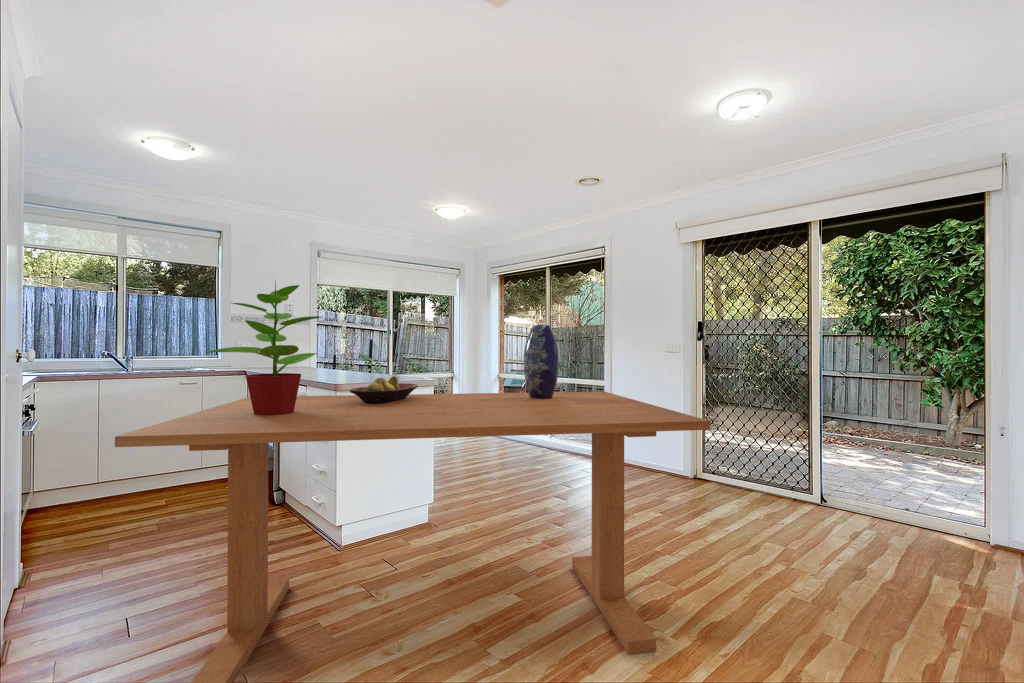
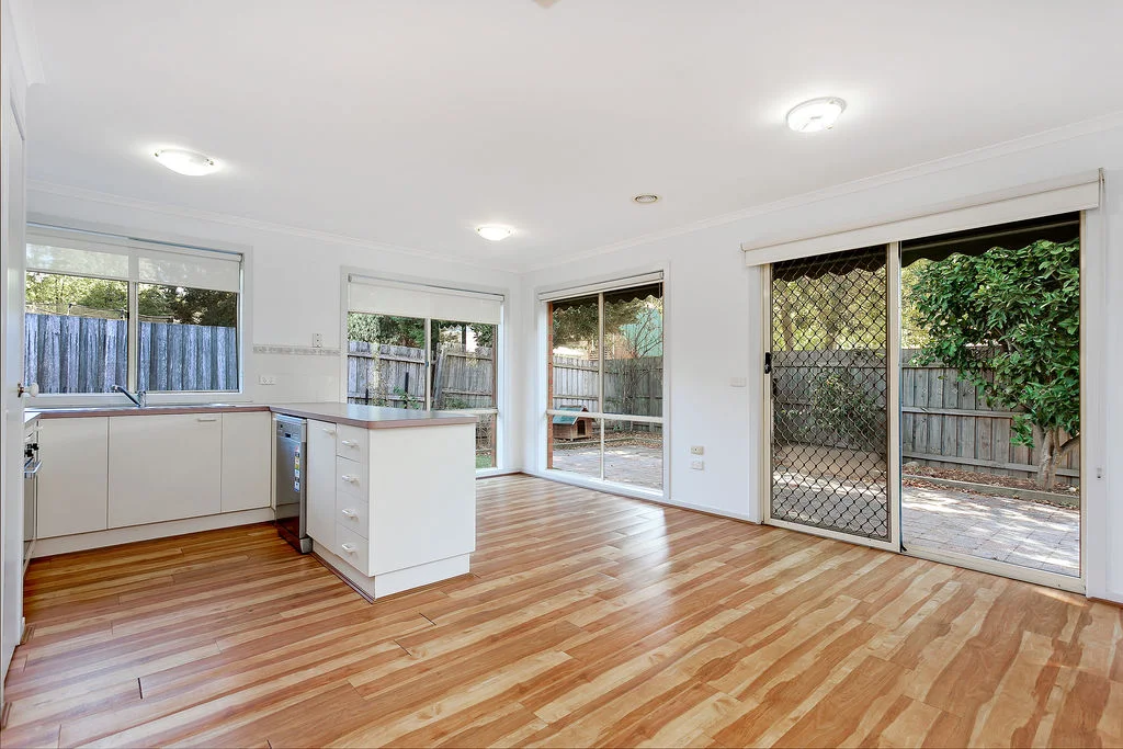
- vase [523,324,560,399]
- fruit bowl [349,375,419,404]
- potted plant [204,280,322,416]
- dining table [114,391,711,683]
